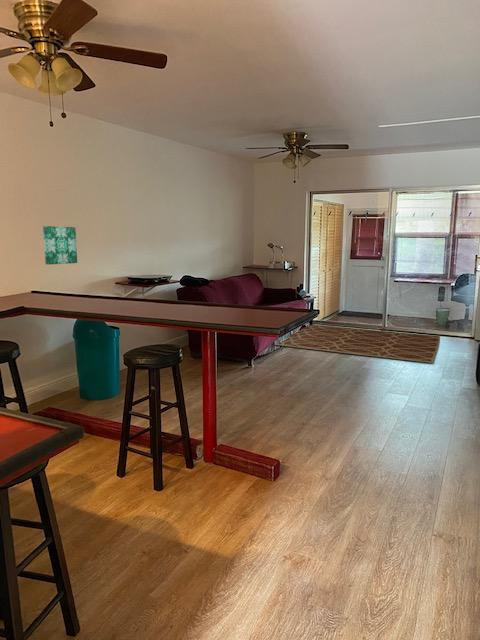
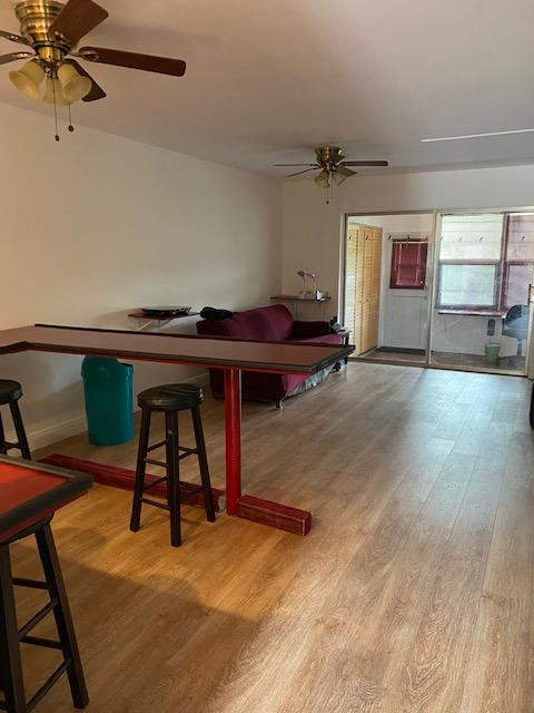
- wall art [42,225,78,265]
- rug [275,324,441,364]
